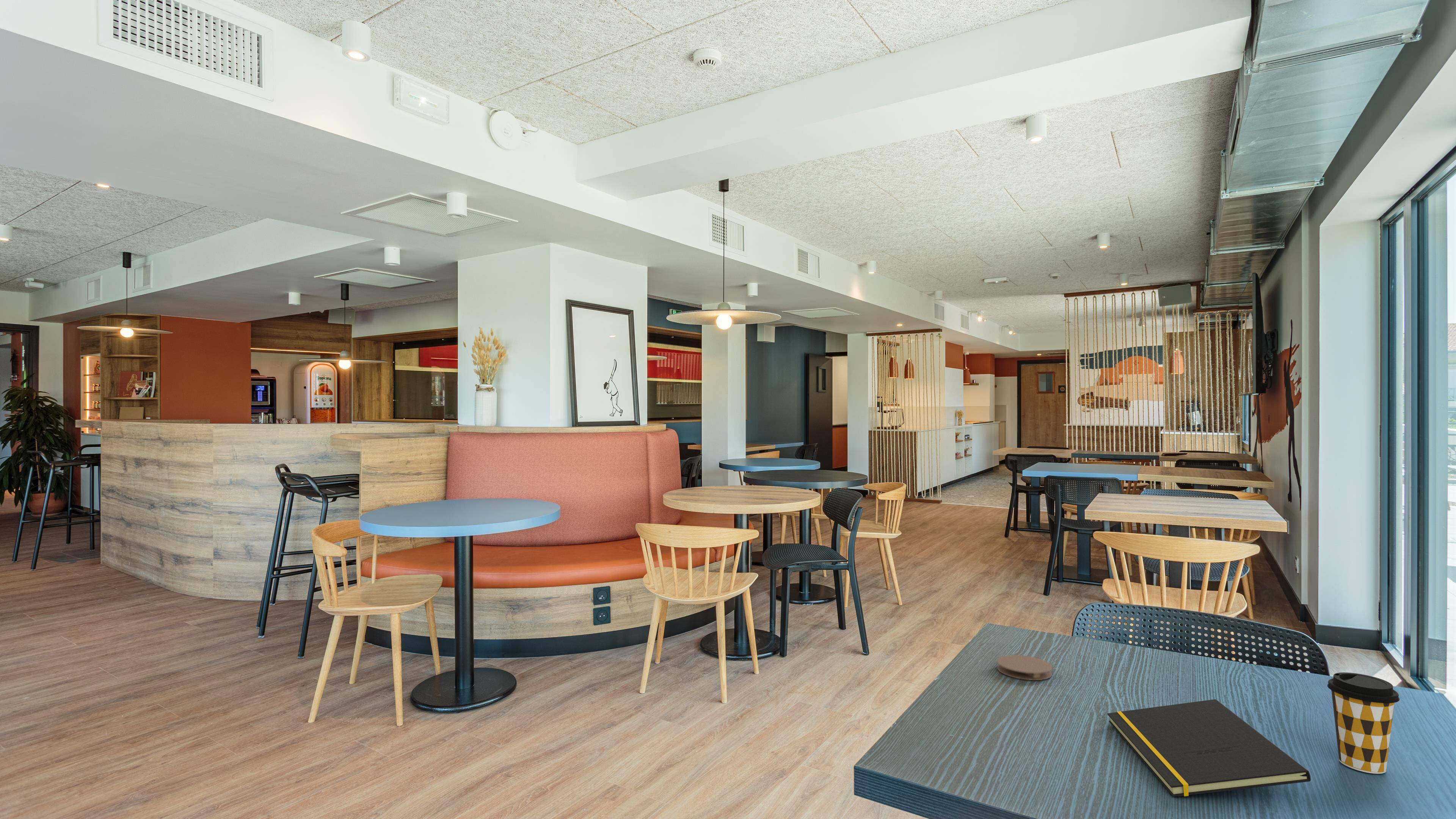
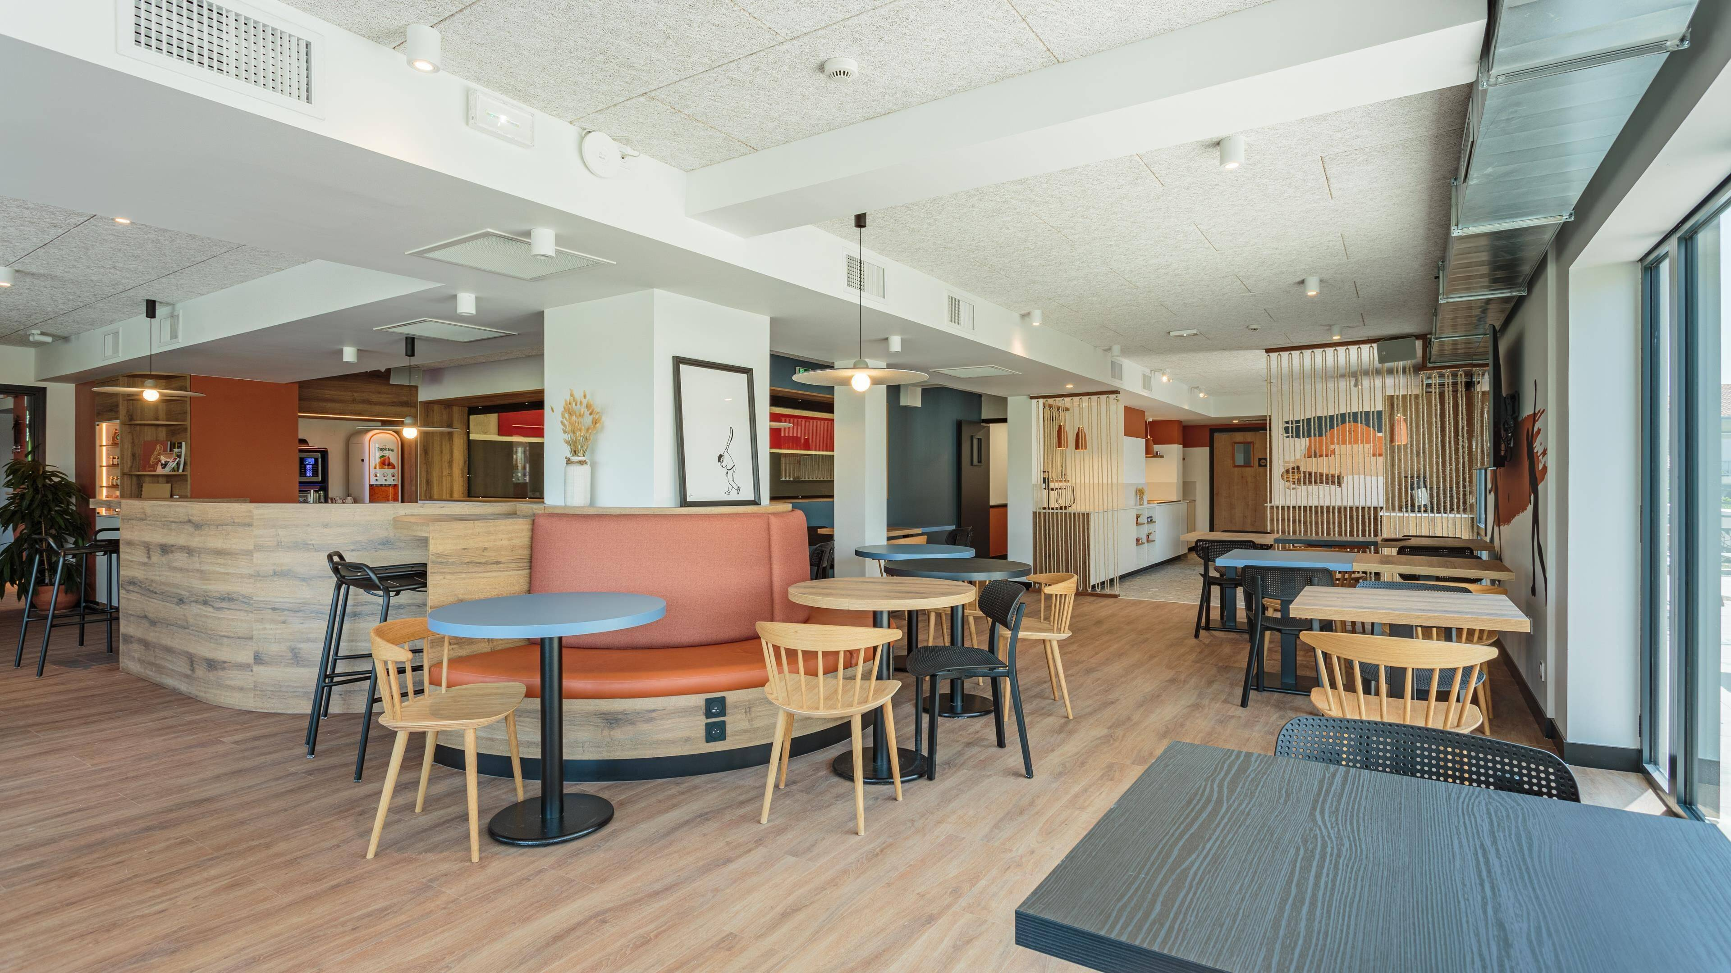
- notepad [1107,699,1311,797]
- coffee cup [1327,672,1400,774]
- coaster [997,654,1053,681]
